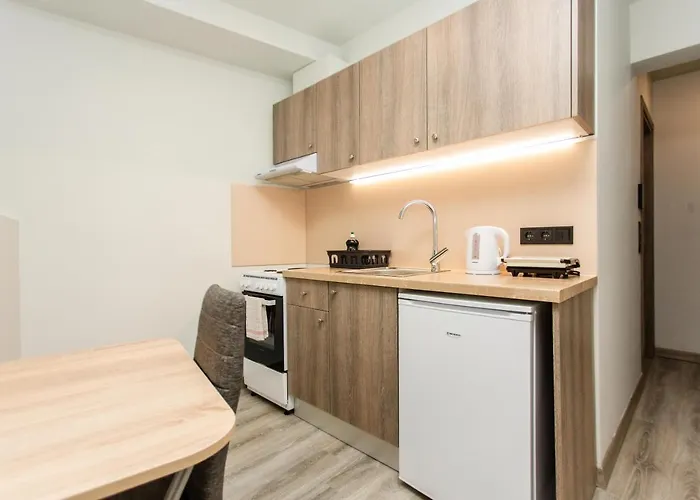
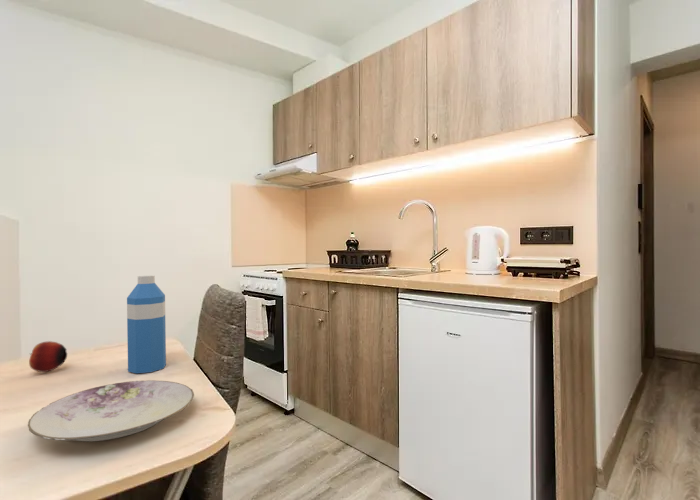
+ plate [27,379,195,442]
+ water bottle [126,275,167,374]
+ apple [28,340,68,373]
